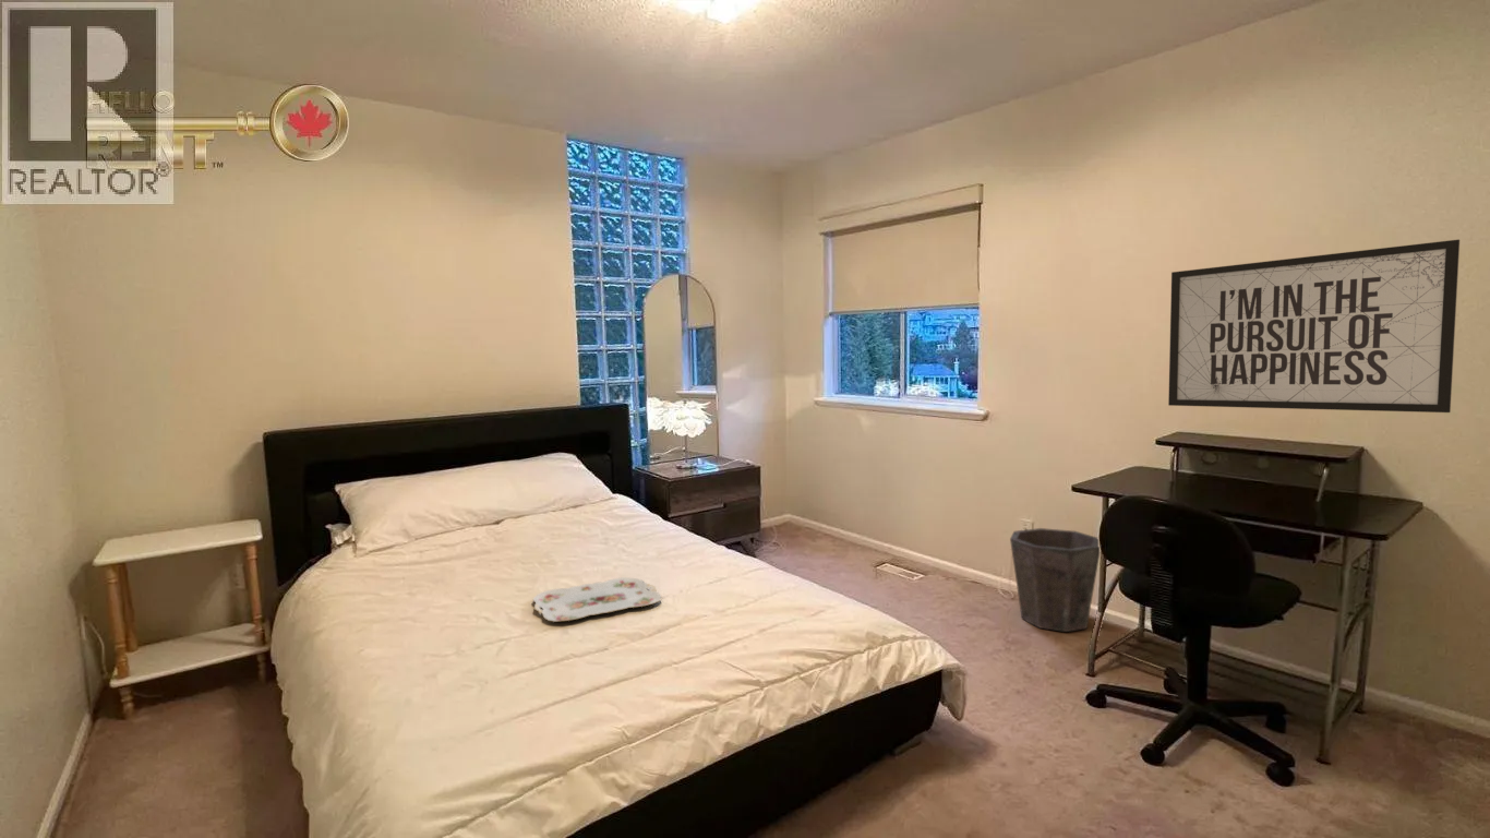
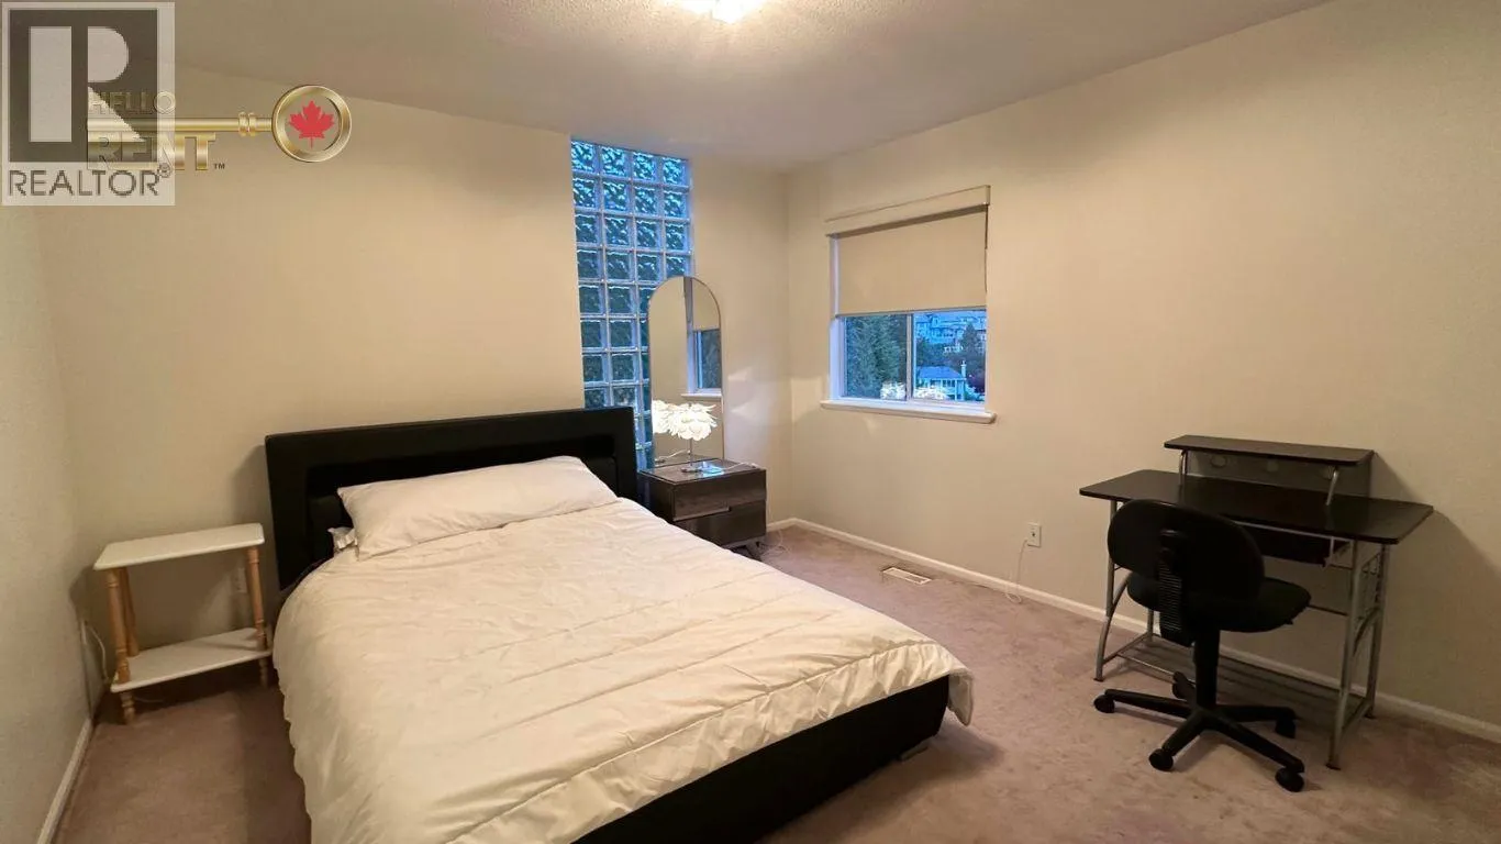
- serving tray [532,576,663,623]
- waste bin [1009,527,1101,633]
- mirror [1167,239,1461,414]
